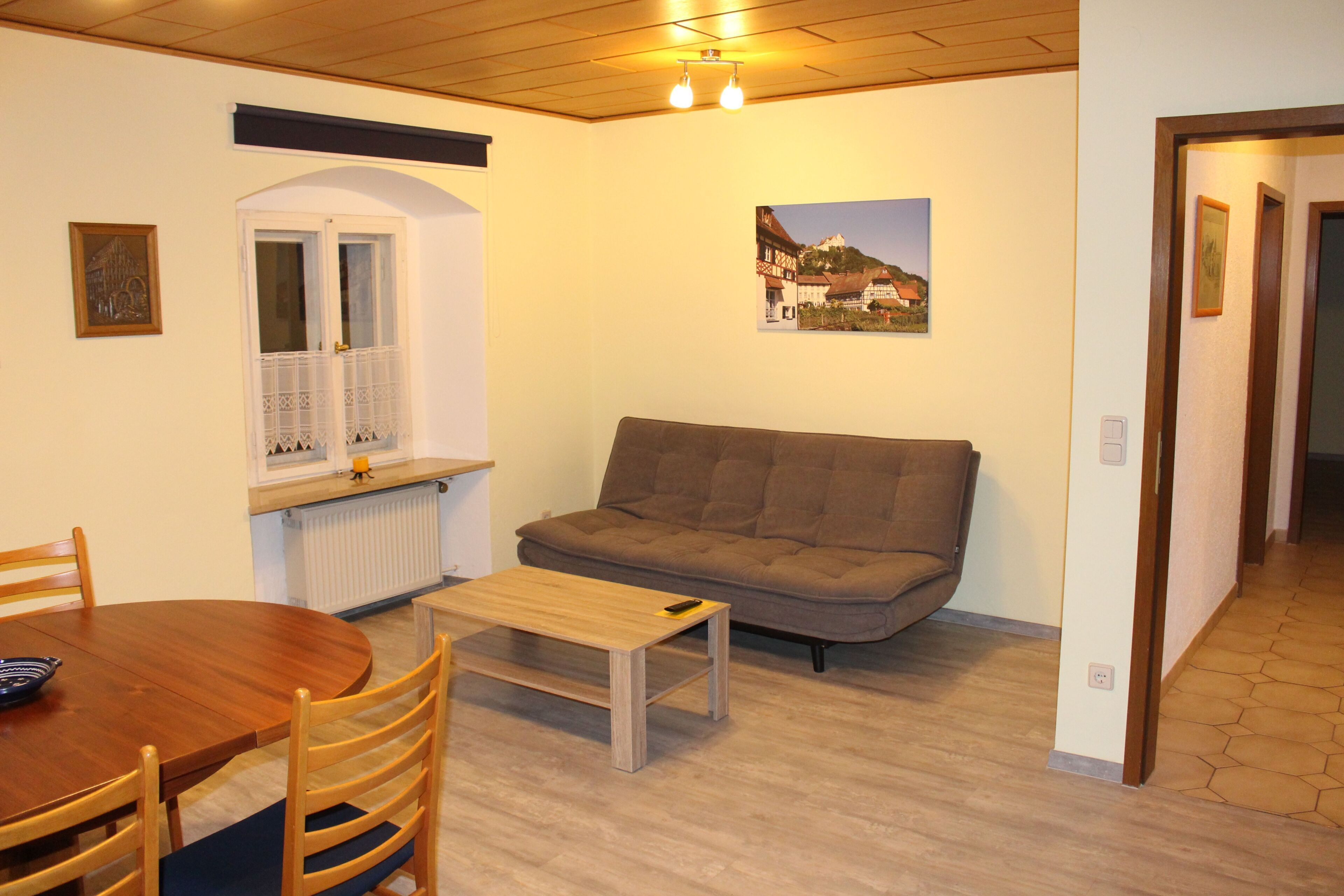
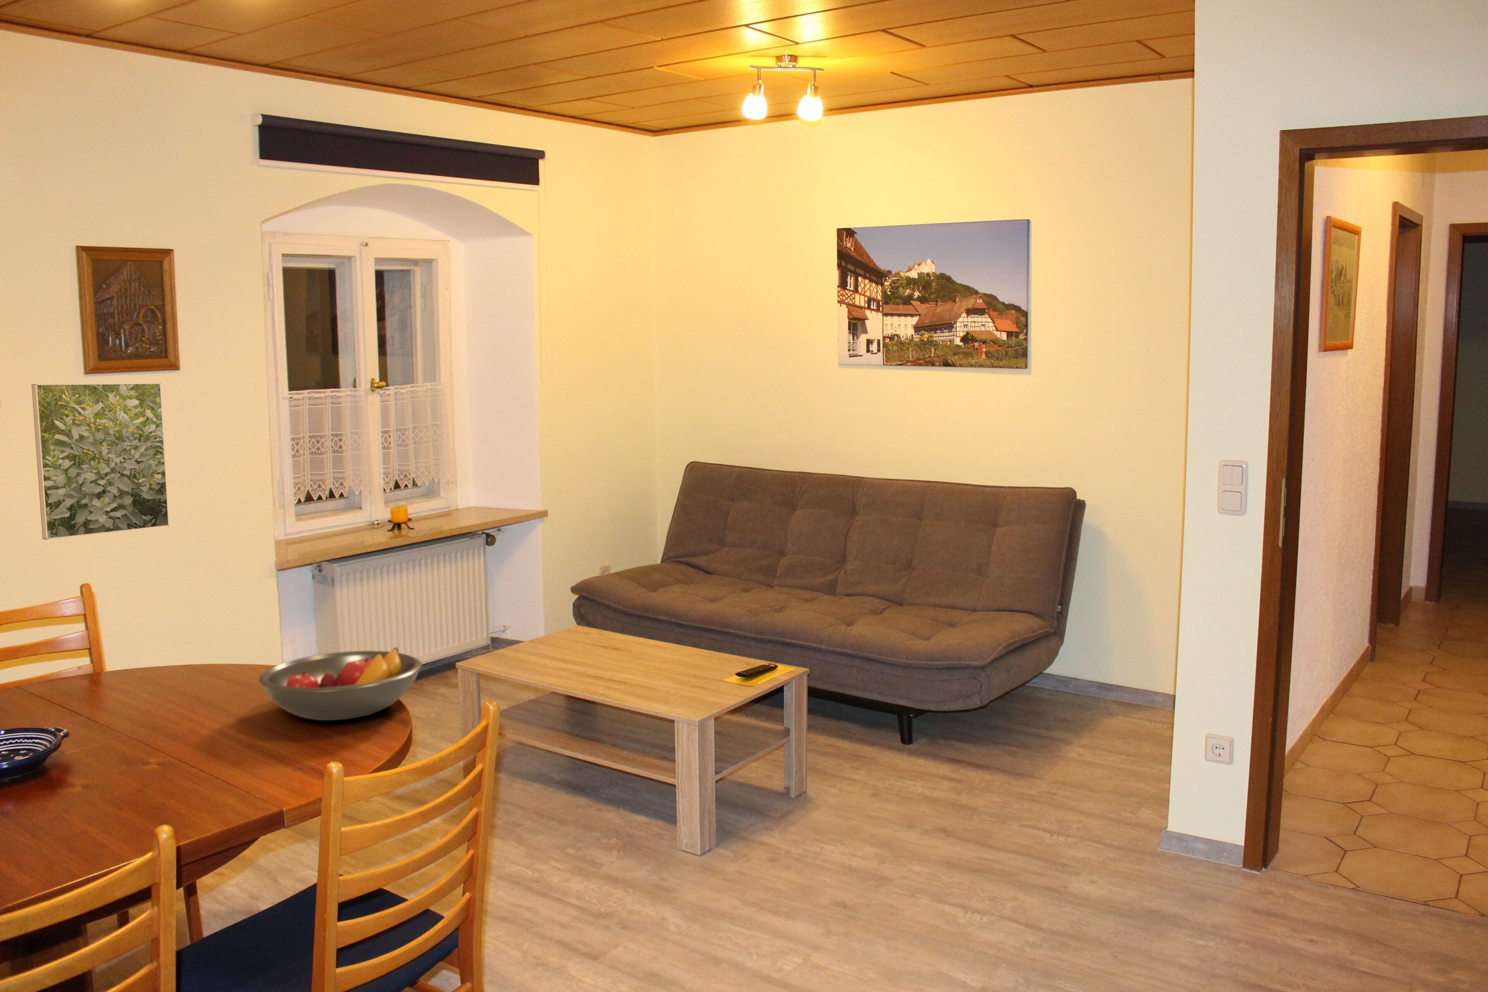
+ fruit bowl [258,647,422,721]
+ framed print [31,382,169,540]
